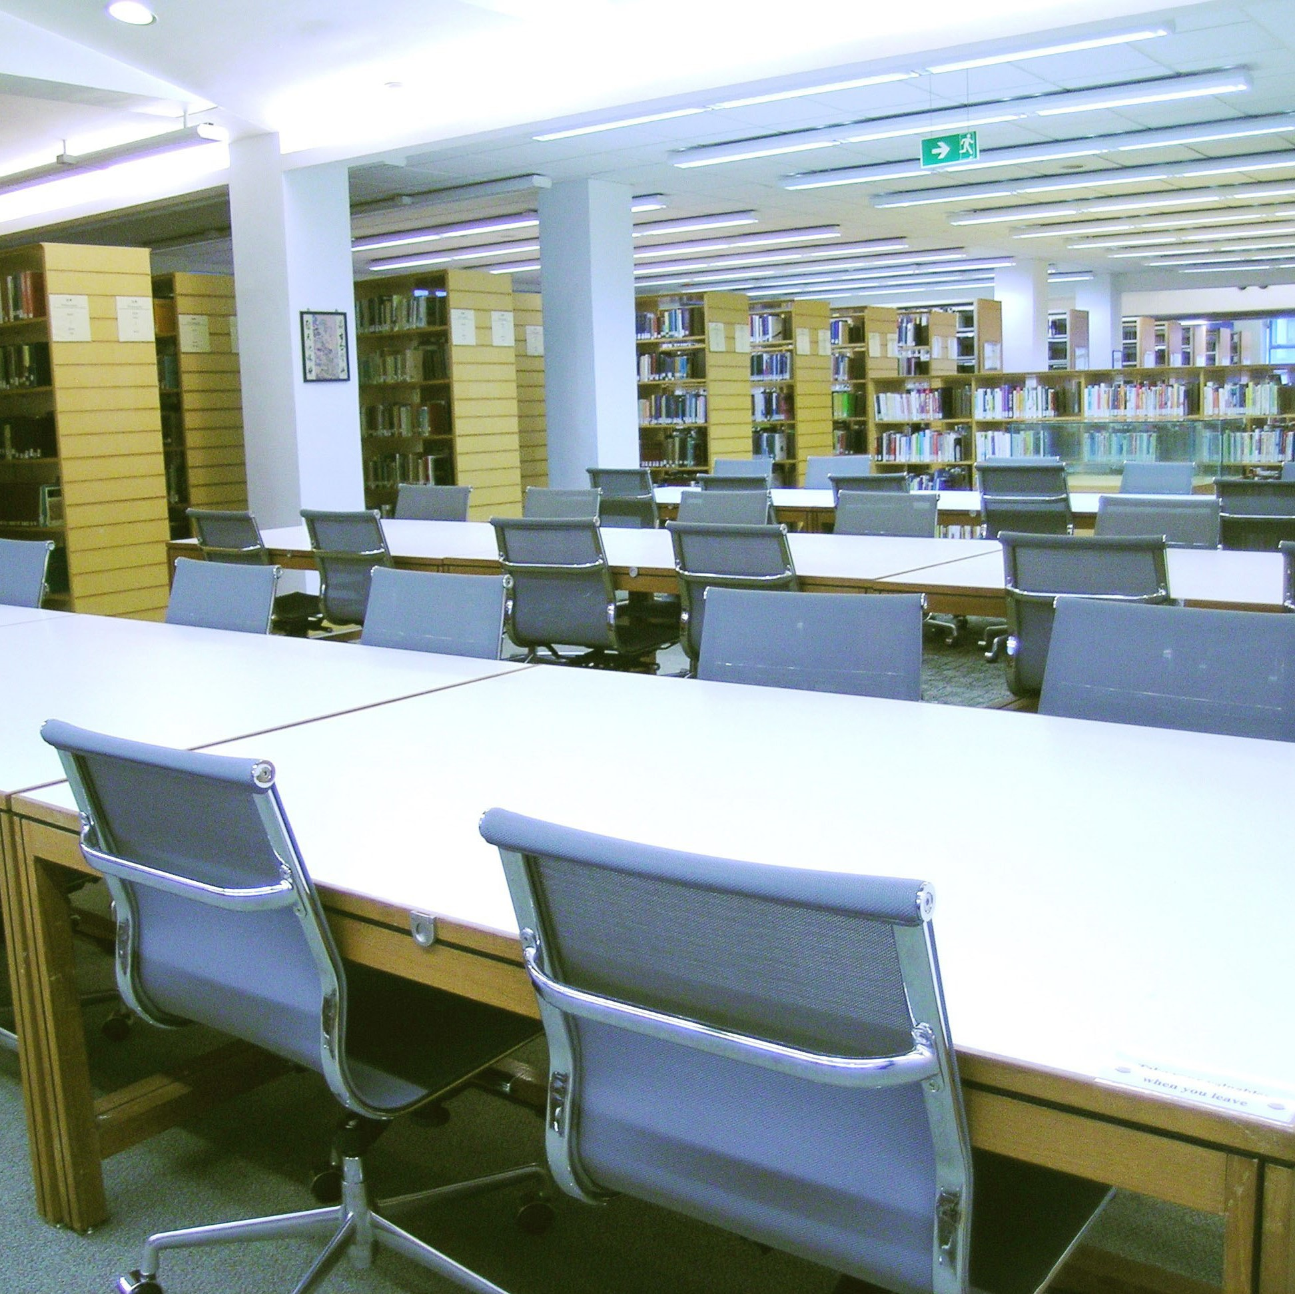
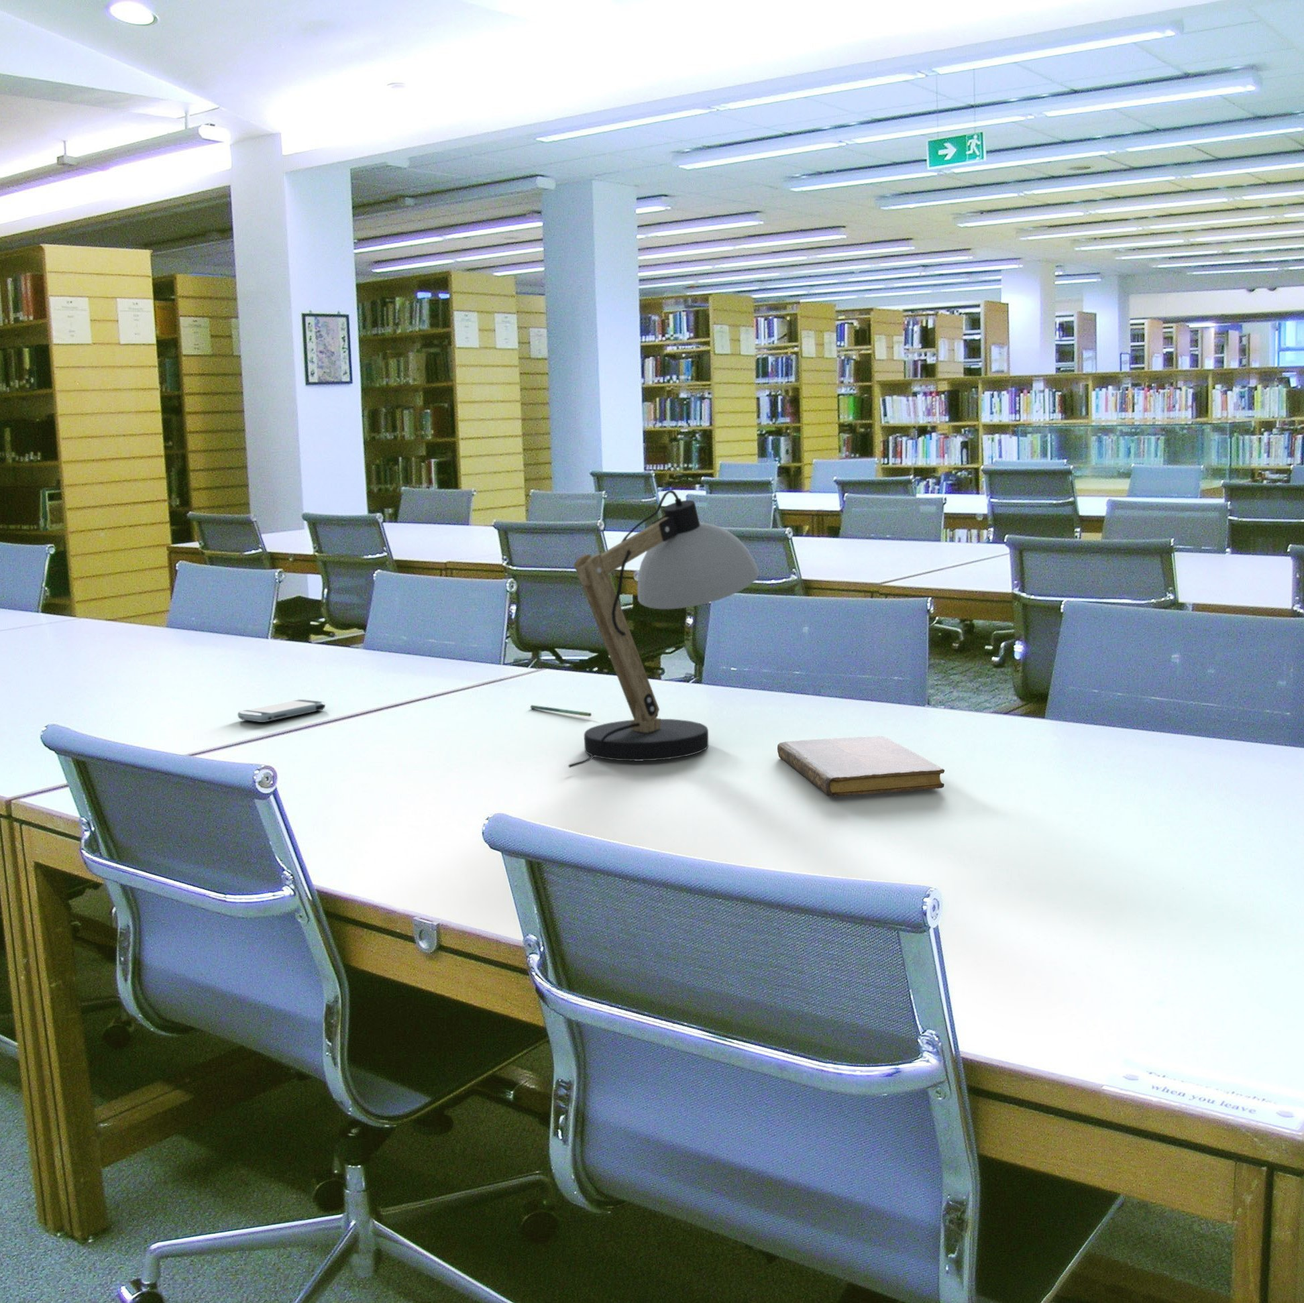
+ smartphone [236,699,326,723]
+ notebook [777,735,945,797]
+ pen [530,704,592,717]
+ desk lamp [568,489,760,768]
